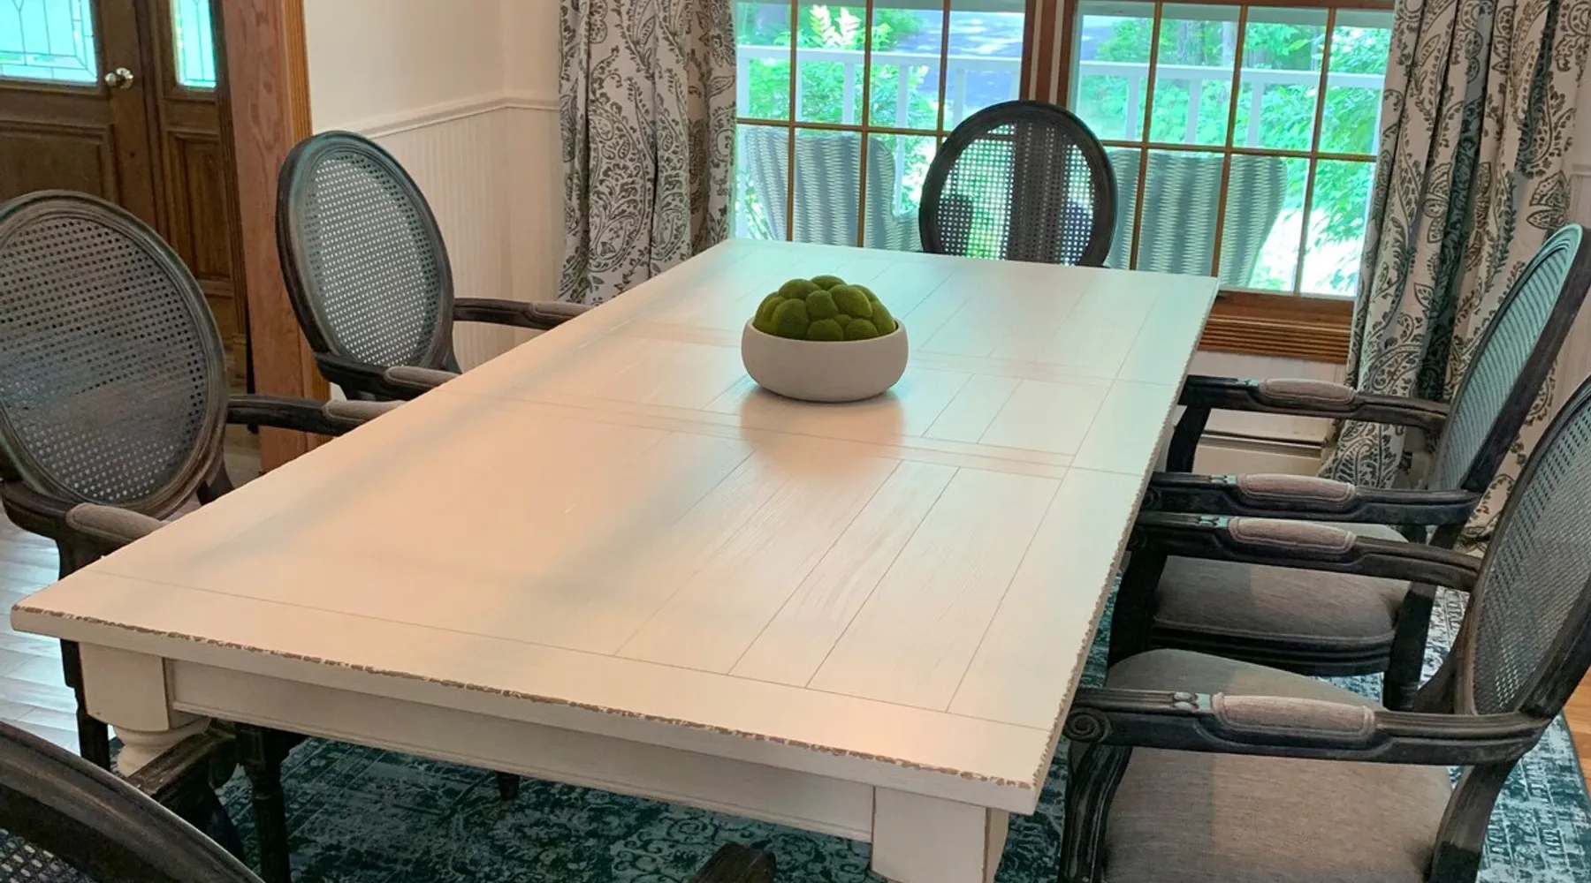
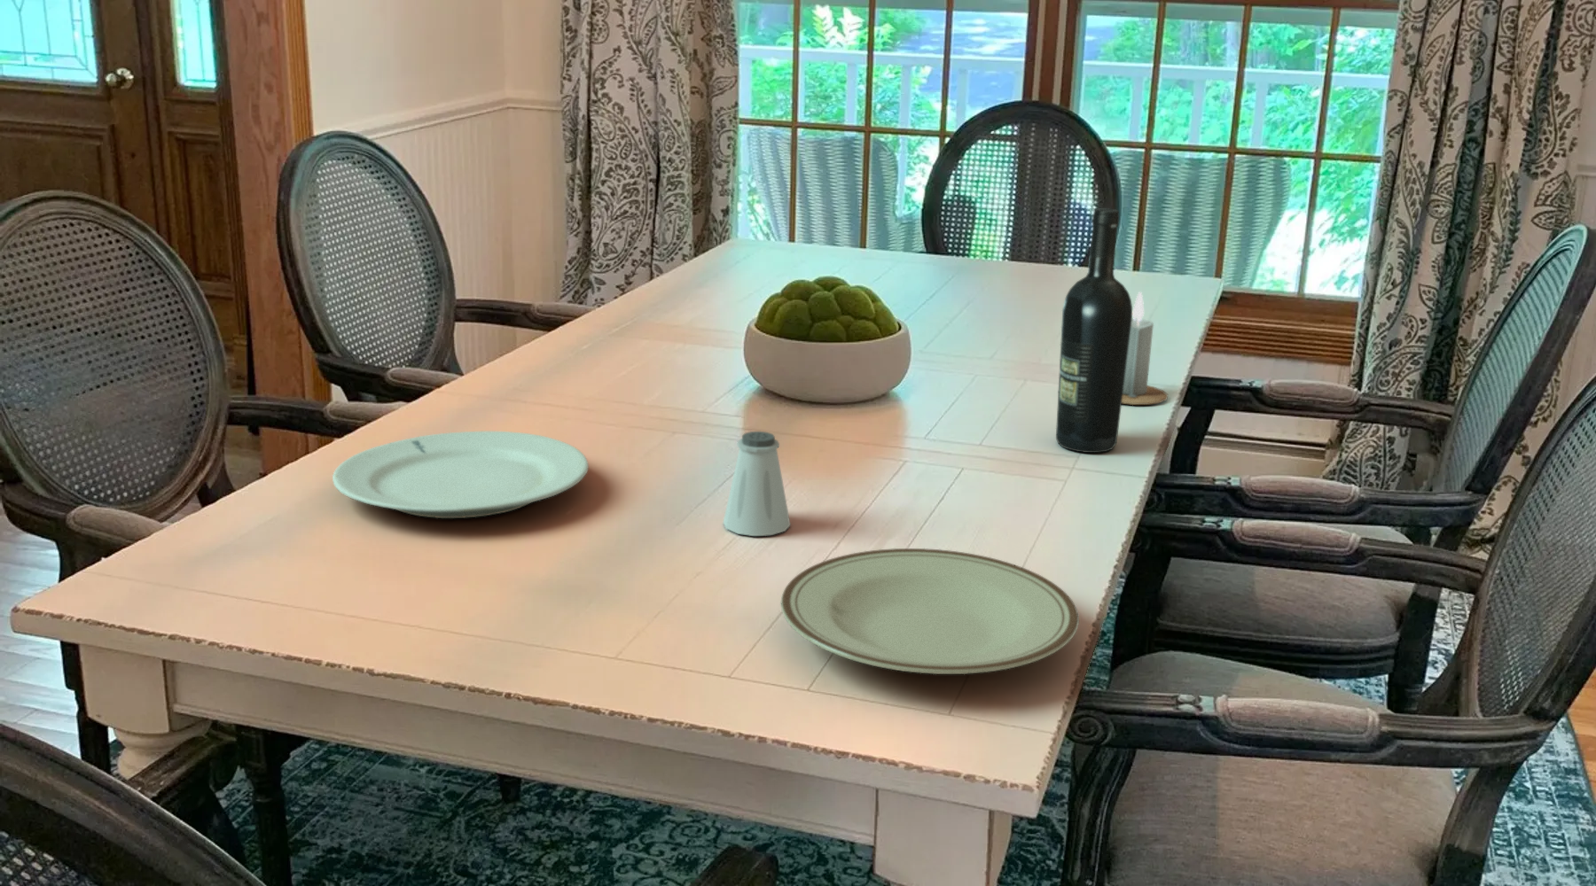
+ chinaware [332,431,589,519]
+ candle [1121,290,1169,406]
+ plate [781,548,1080,675]
+ saltshaker [723,431,791,537]
+ wine bottle [1056,207,1133,454]
